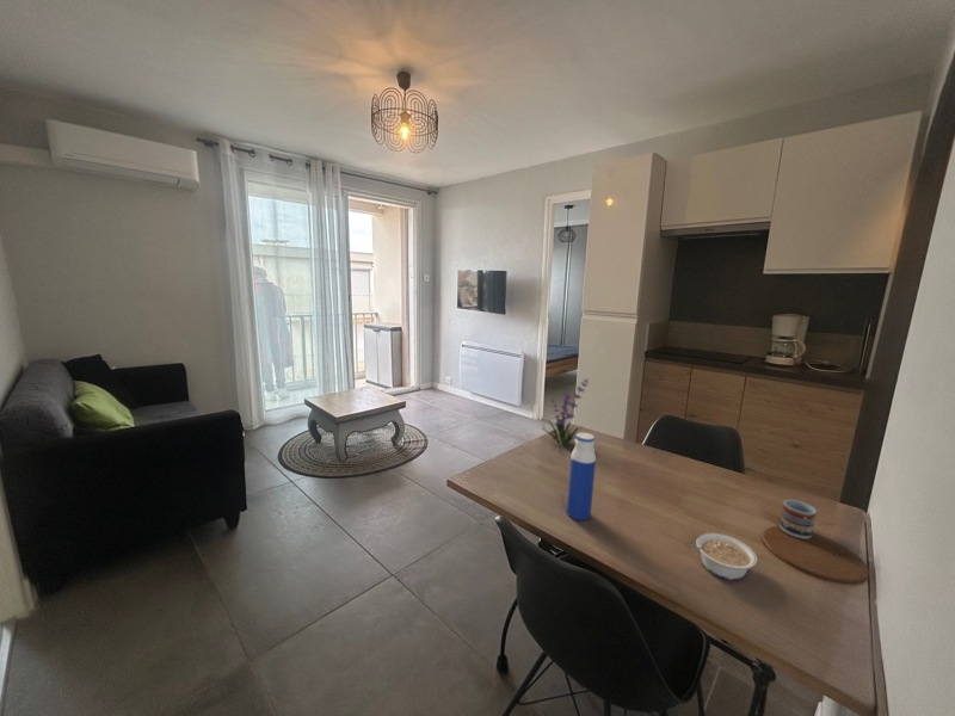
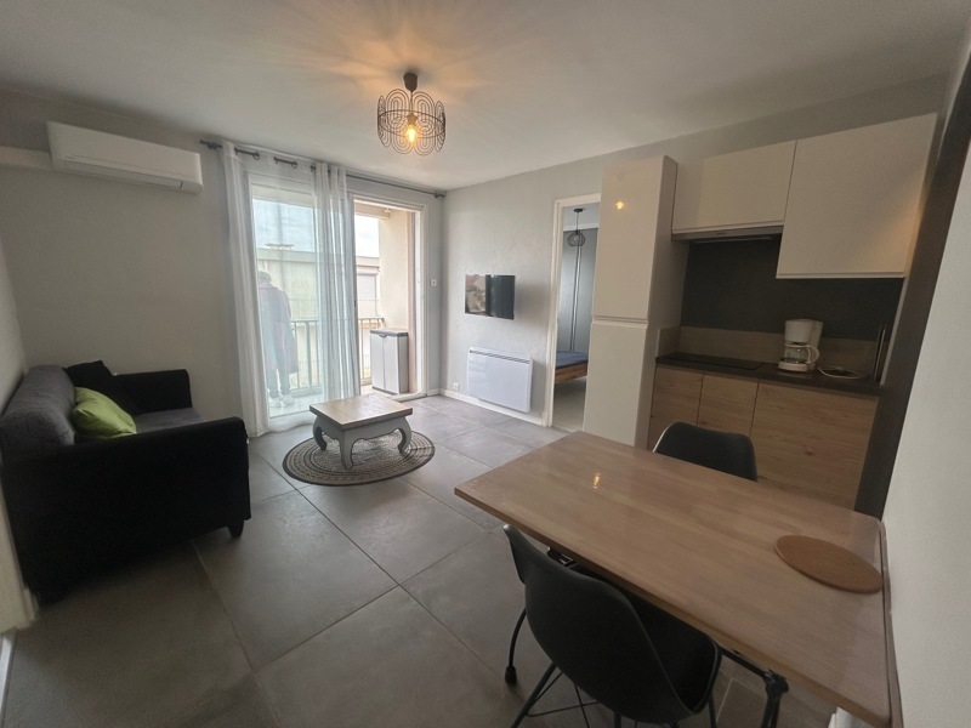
- cup [778,499,818,541]
- legume [686,532,758,581]
- water bottle [566,432,597,521]
- plant [542,377,590,446]
